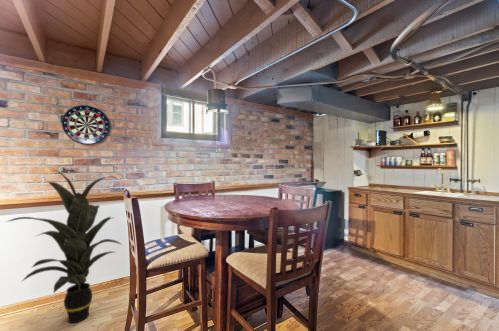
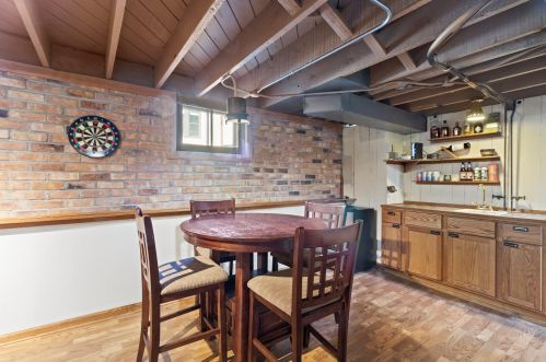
- indoor plant [6,169,124,324]
